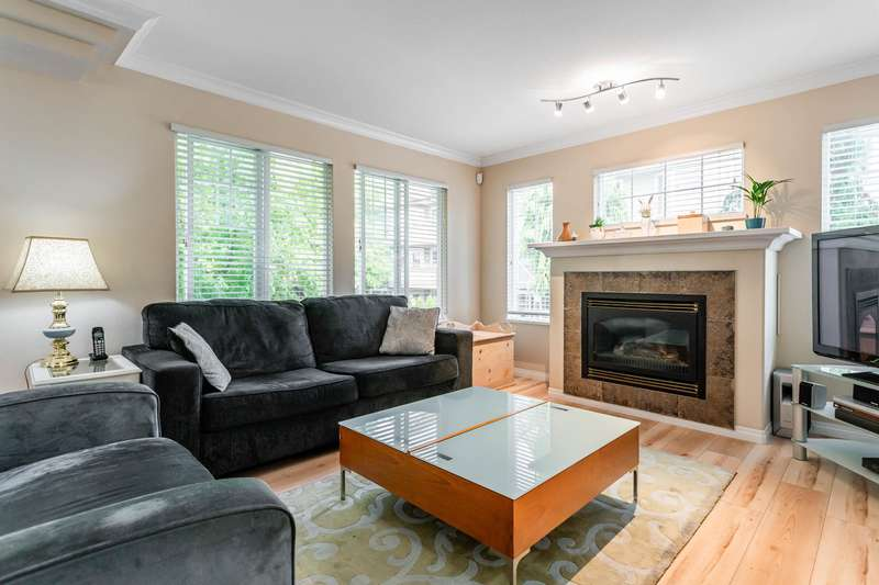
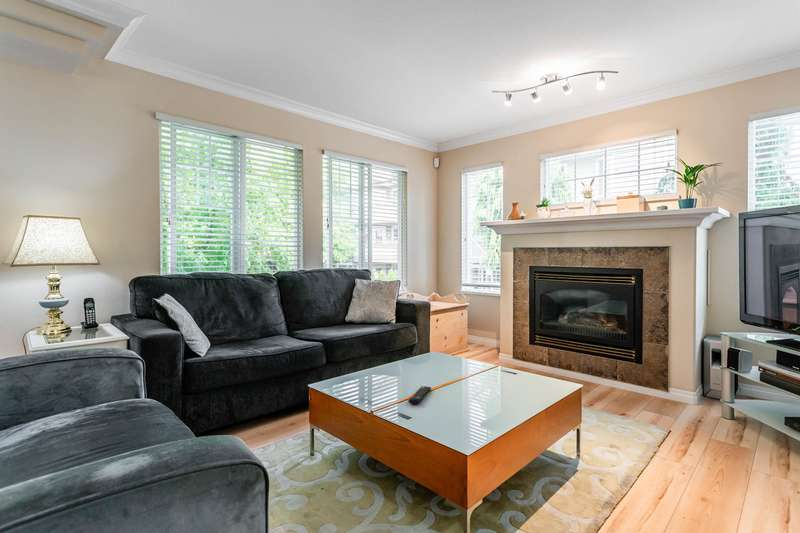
+ remote control [407,385,432,405]
